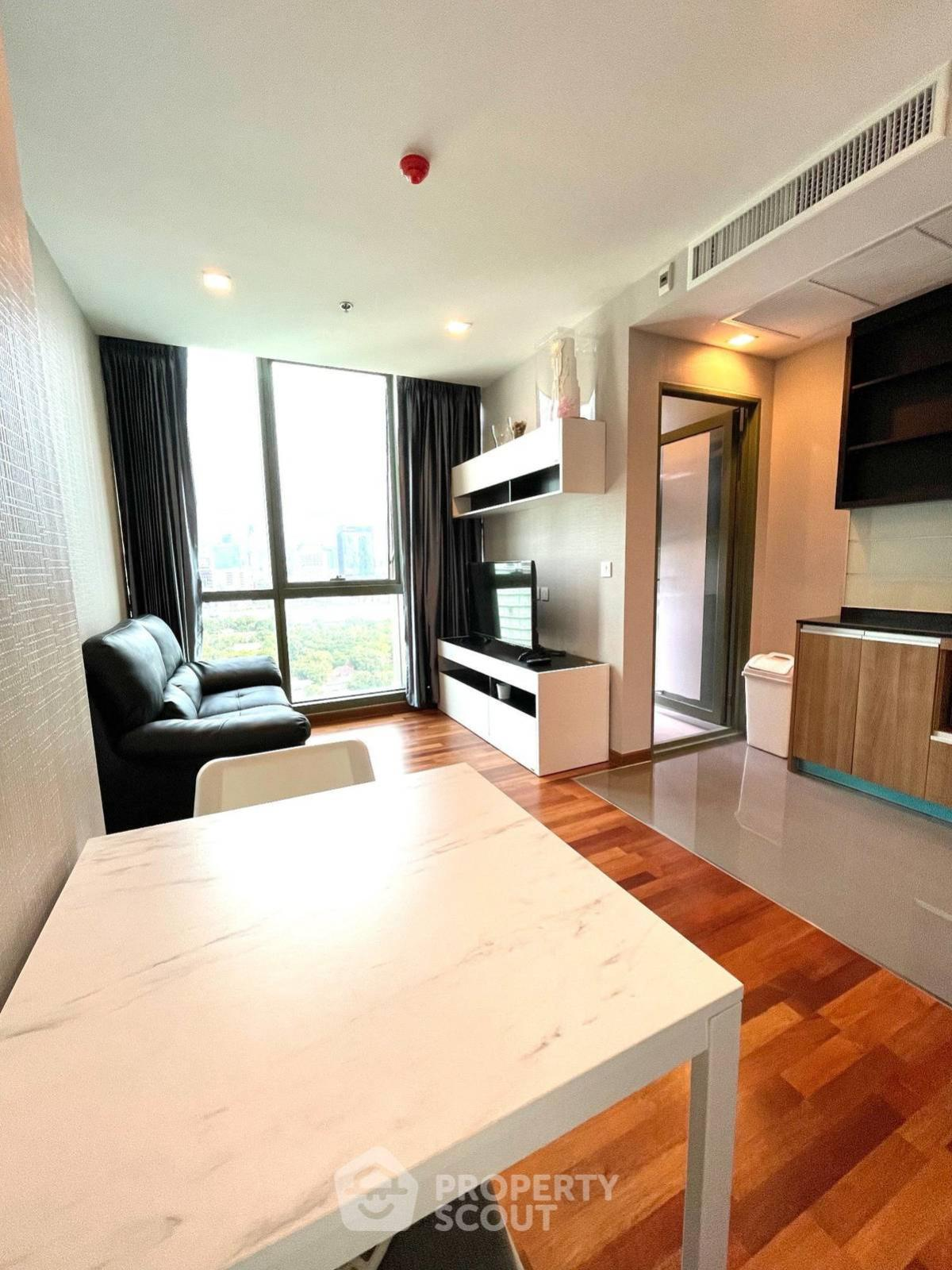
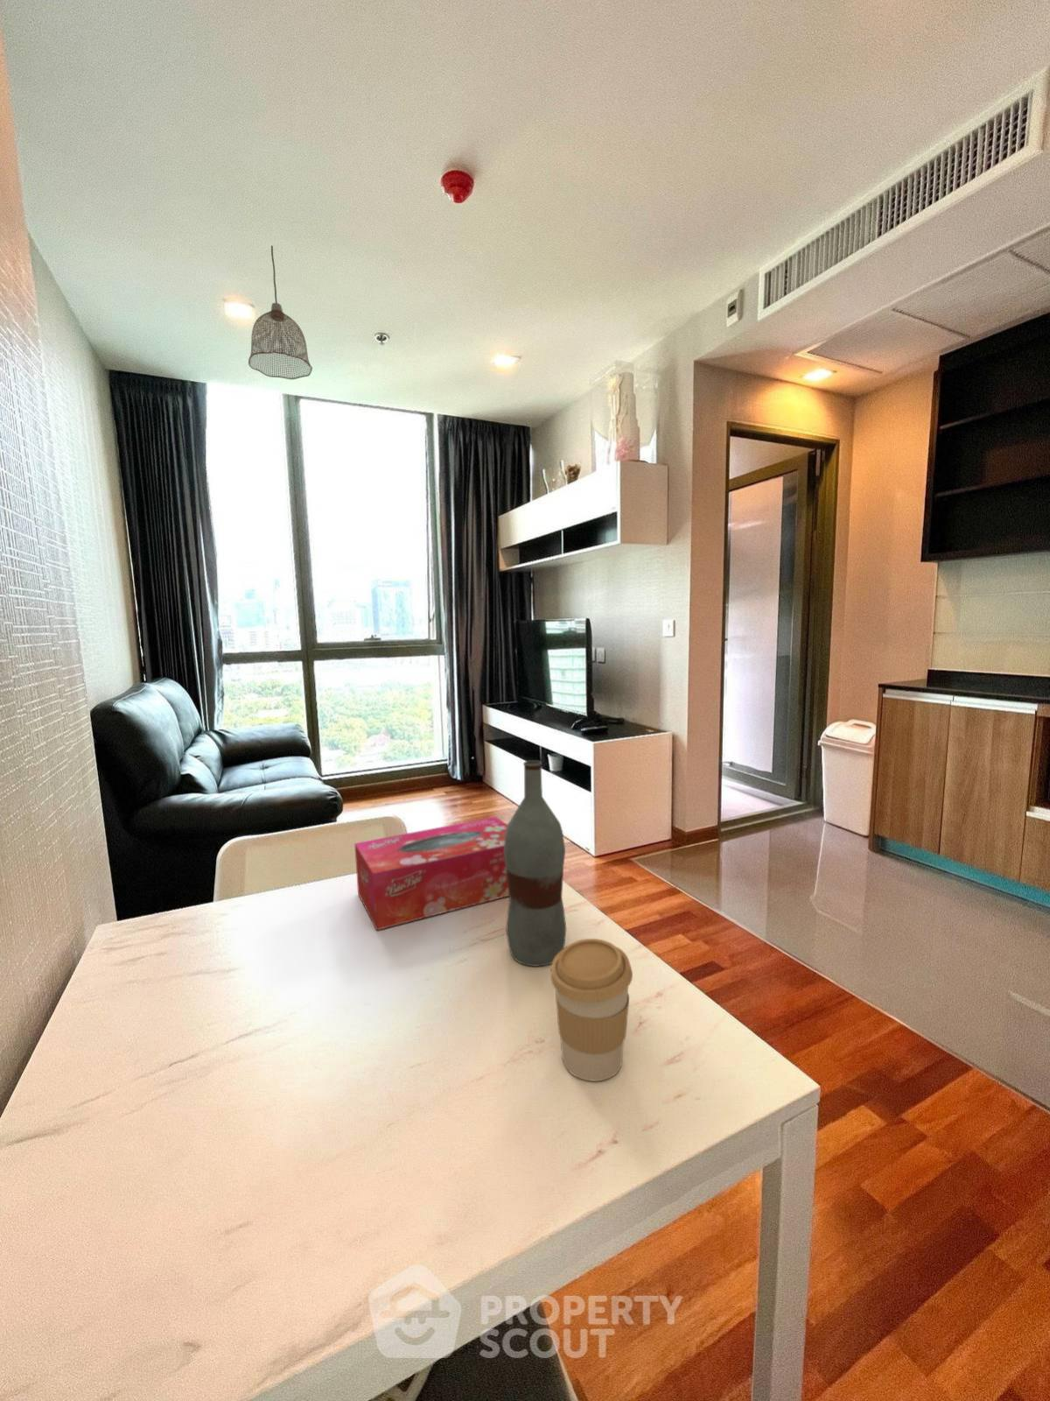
+ coffee cup [549,938,633,1082]
+ tissue box [354,816,510,932]
+ pendant lamp [248,245,313,379]
+ bottle [504,759,568,966]
